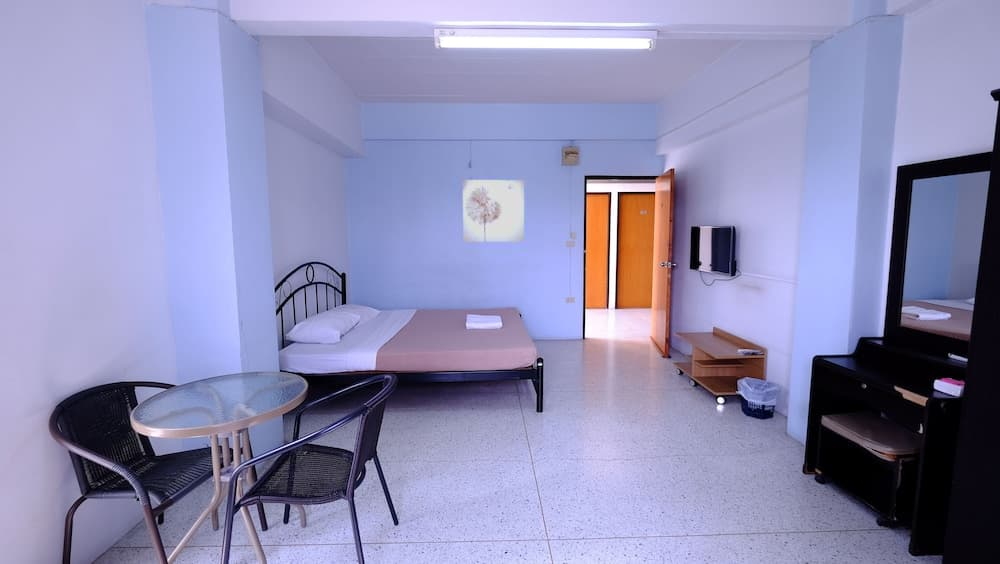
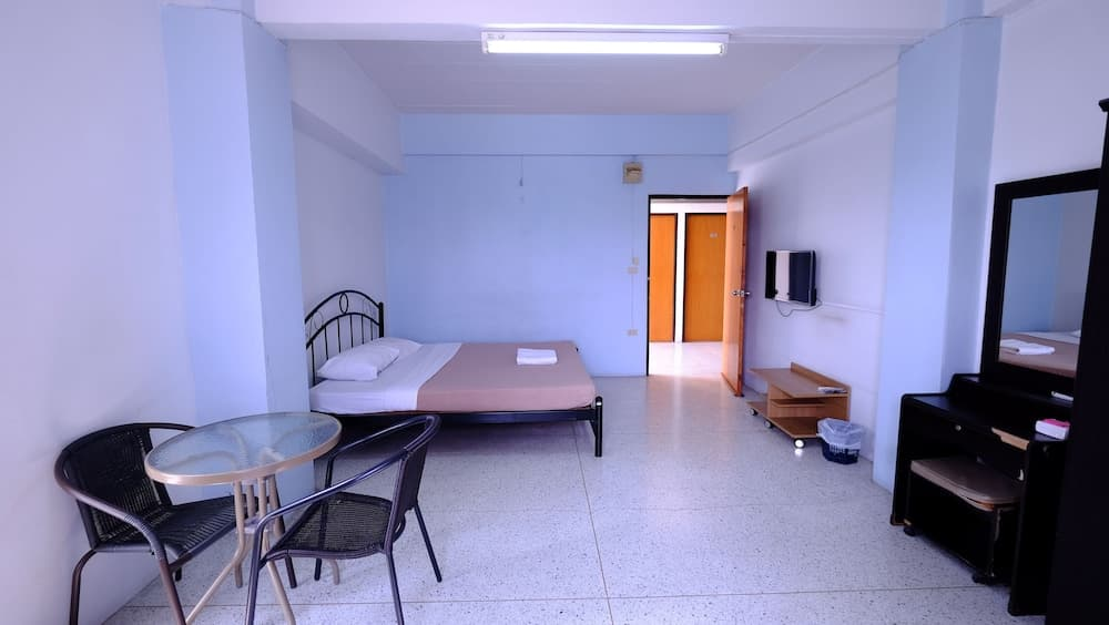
- wall art [462,179,525,243]
